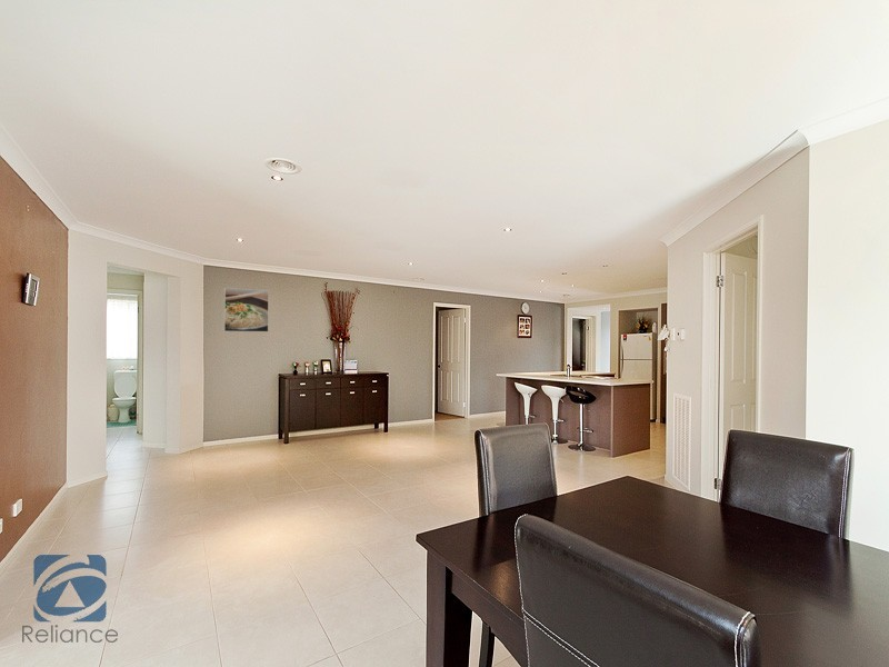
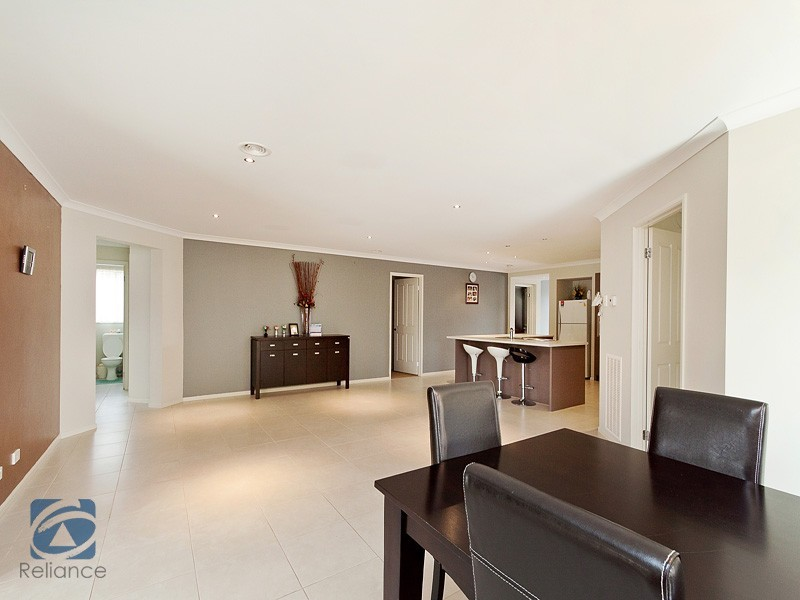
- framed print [222,287,270,332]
